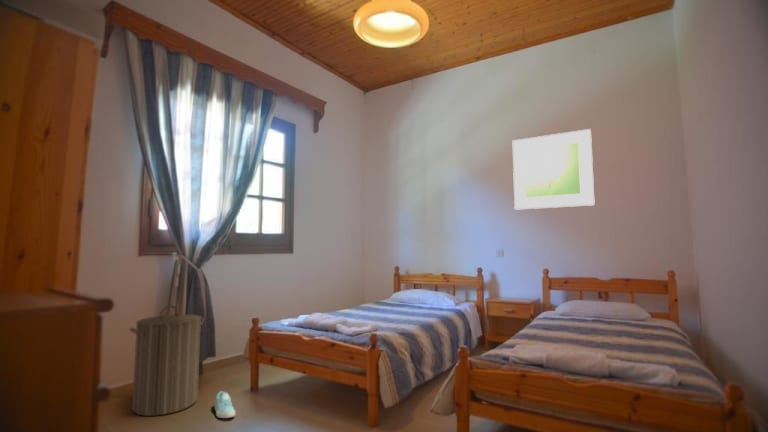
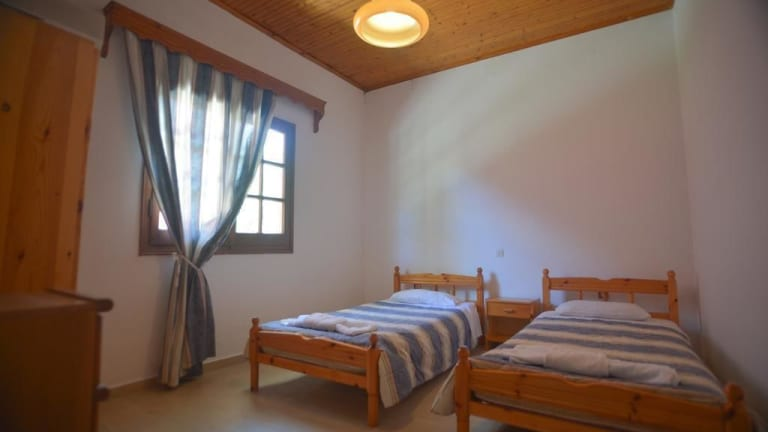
- laundry hamper [129,305,205,417]
- sneaker [214,390,236,419]
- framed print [512,128,596,211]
